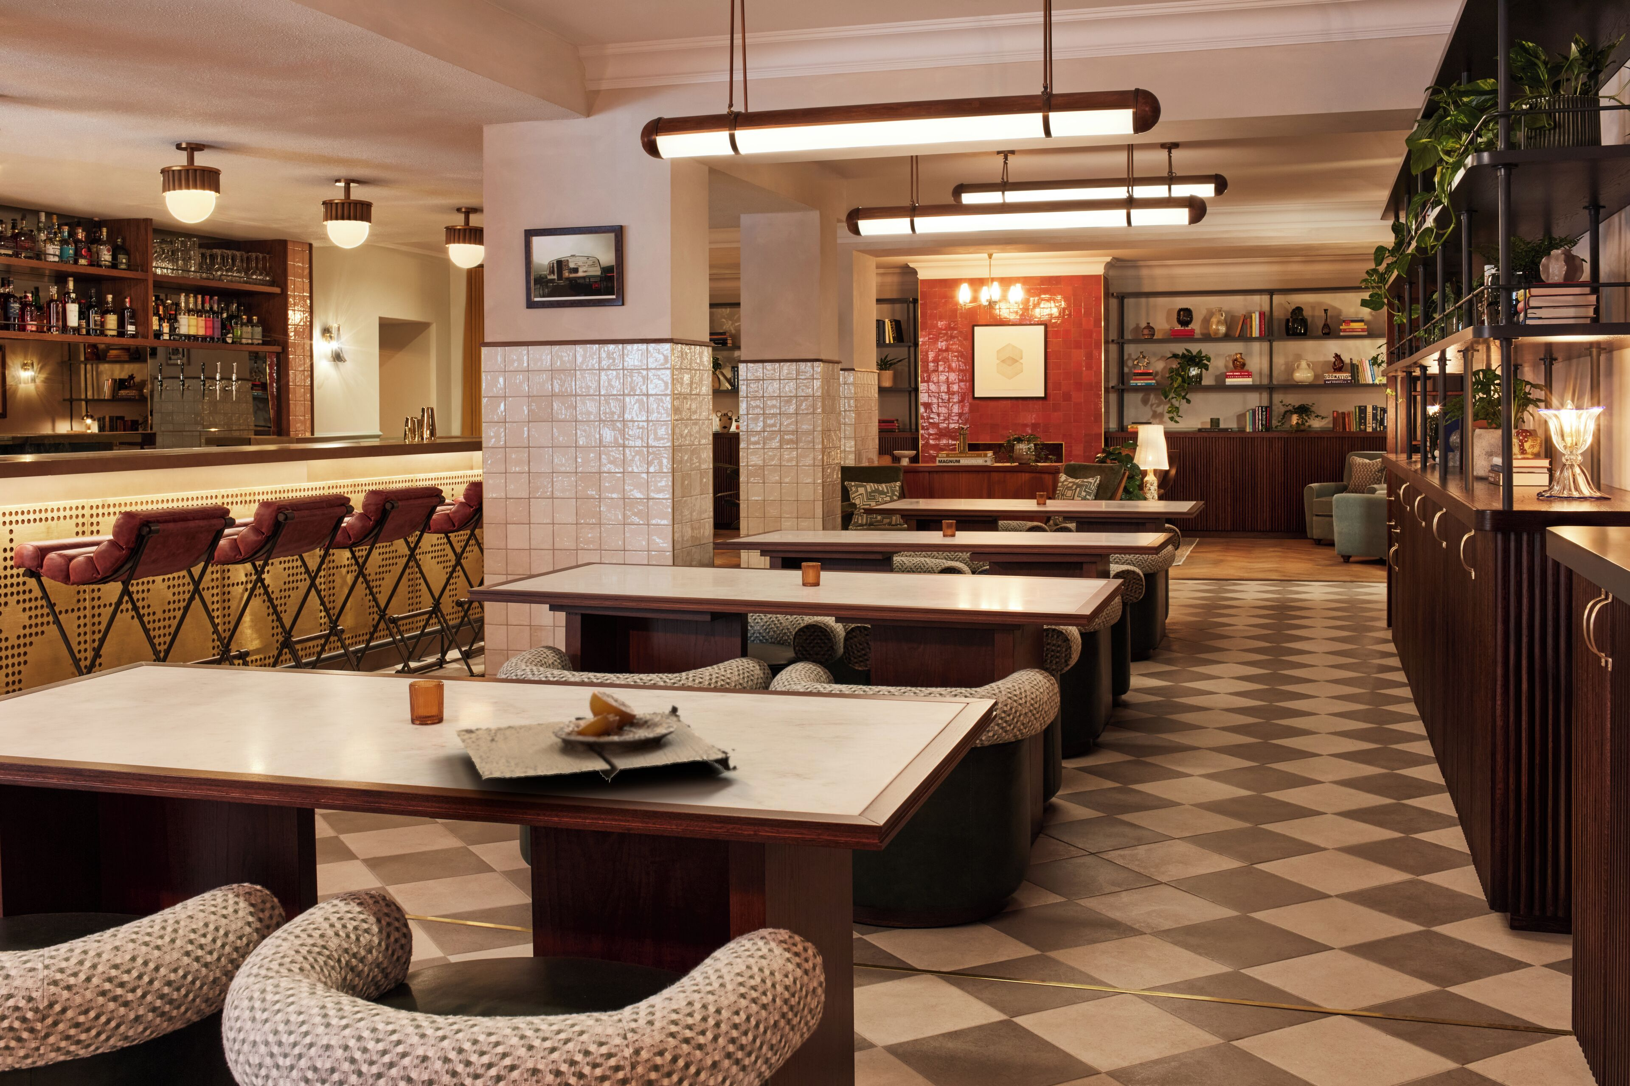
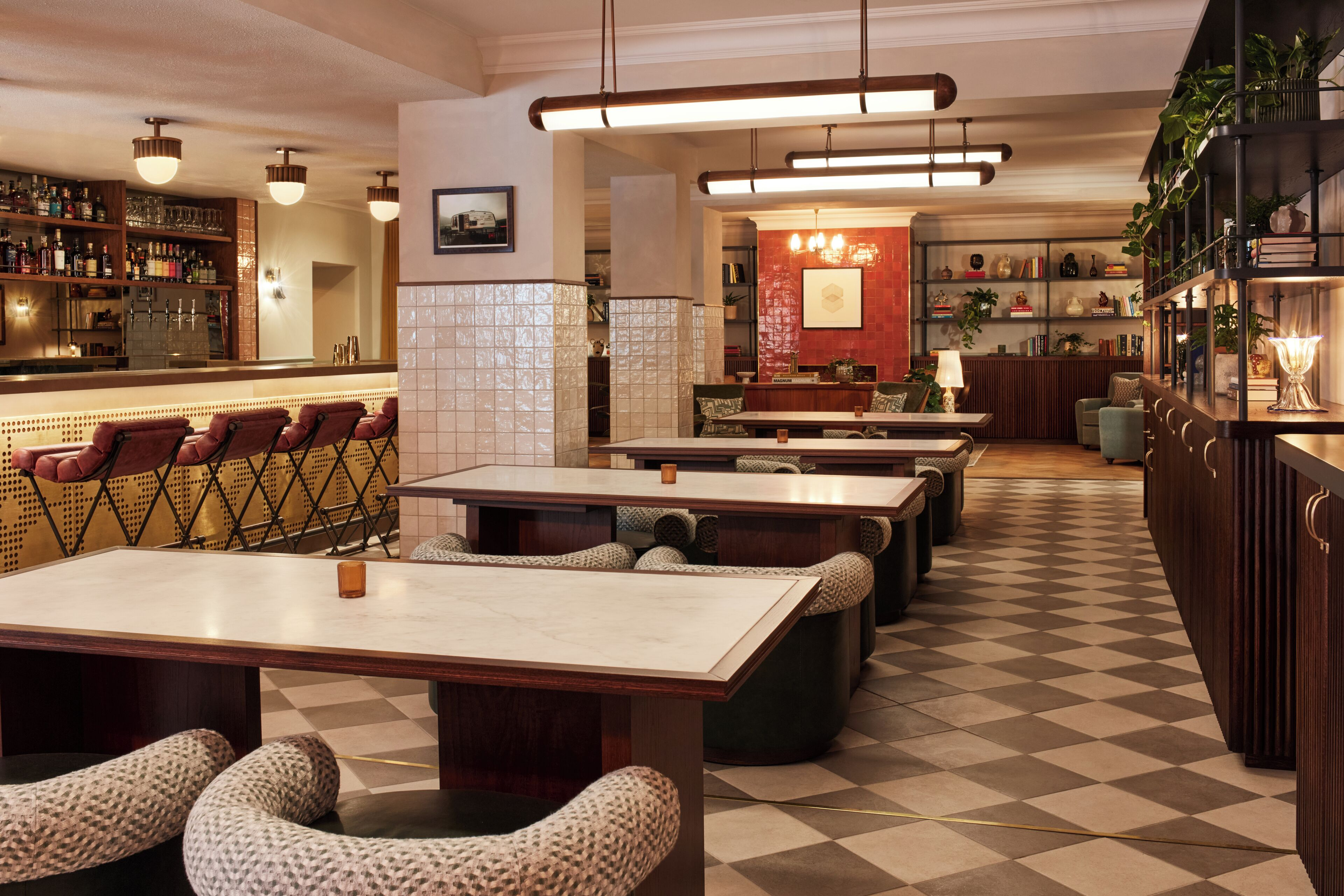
- plate [454,690,741,784]
